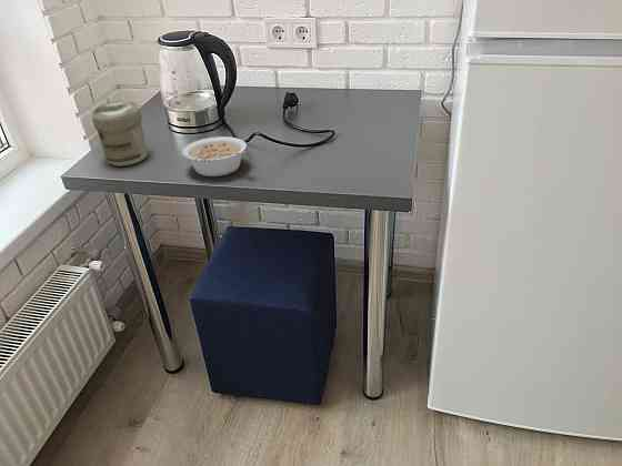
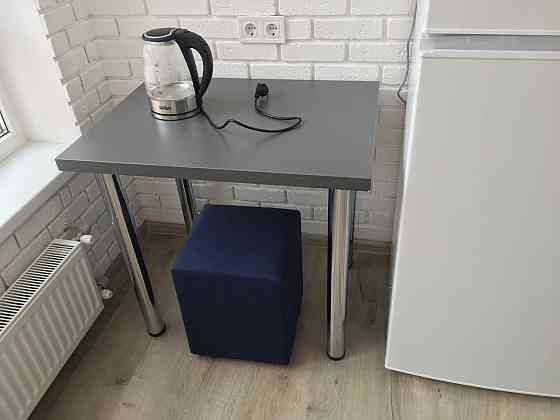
- legume [181,135,249,178]
- jar [91,100,149,166]
